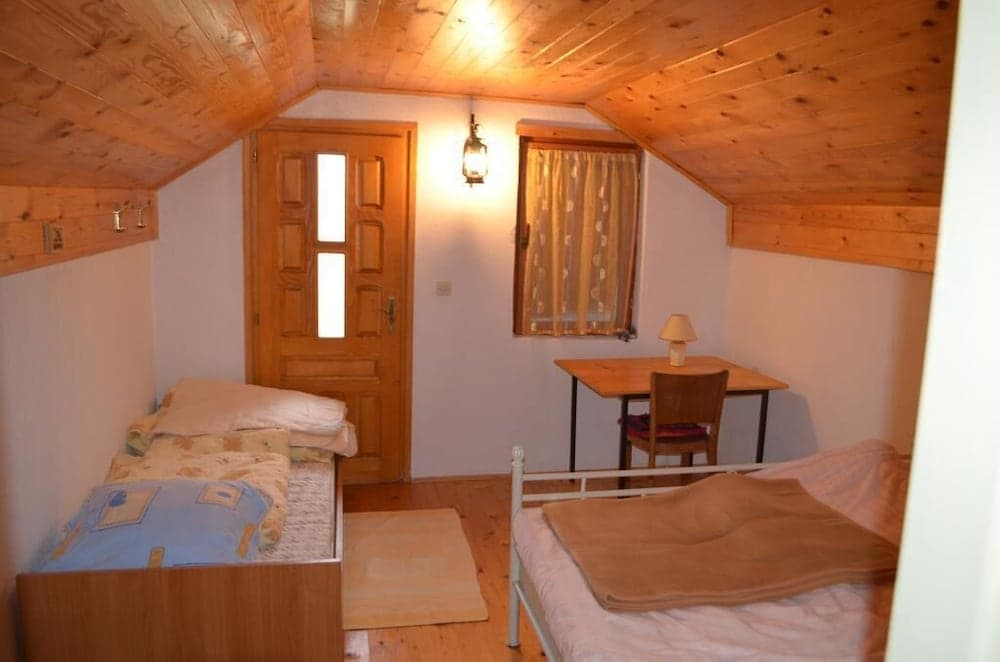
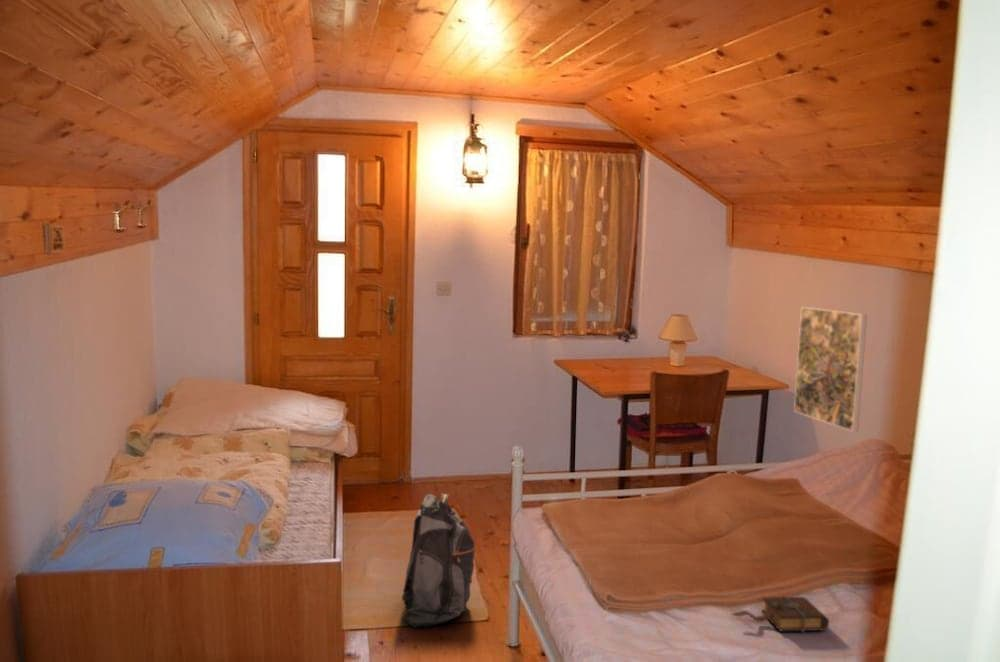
+ book [731,594,830,634]
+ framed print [793,306,868,433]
+ backpack [401,492,476,628]
